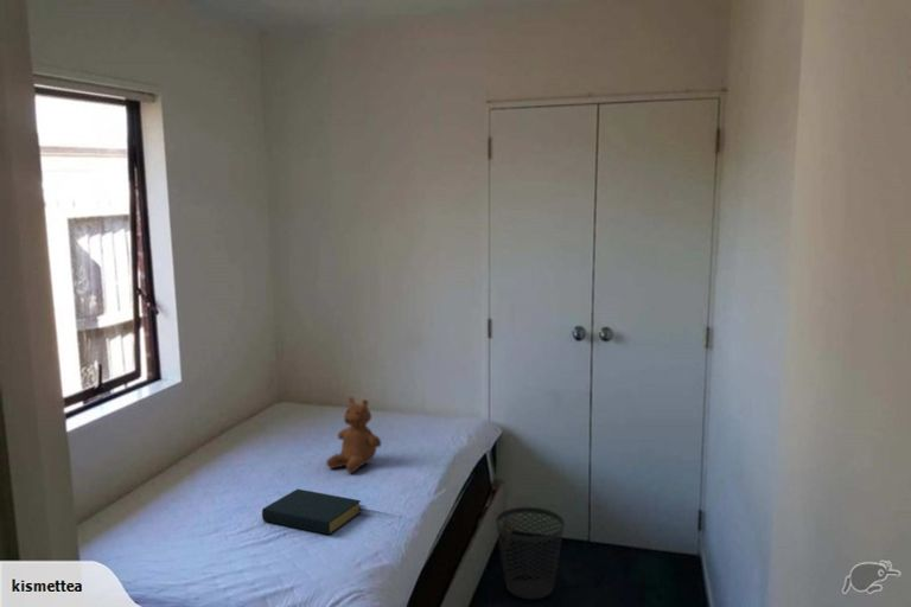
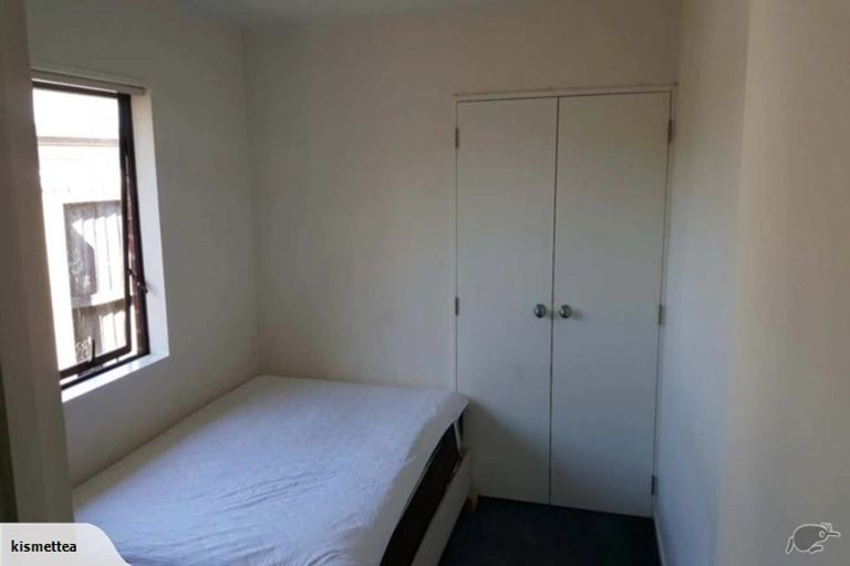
- hardback book [261,488,363,536]
- teddy bear [325,396,382,474]
- wastebasket [495,506,566,601]
